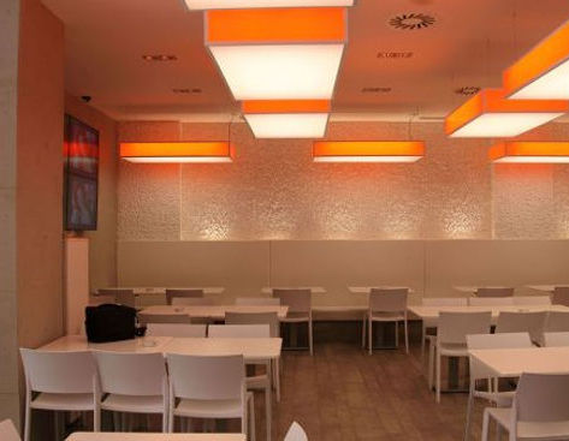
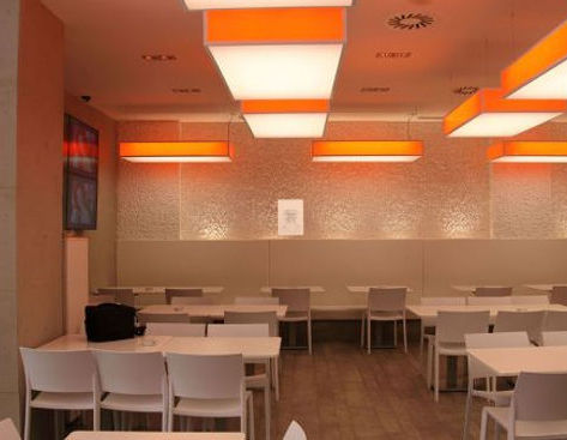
+ wall art [277,198,304,236]
